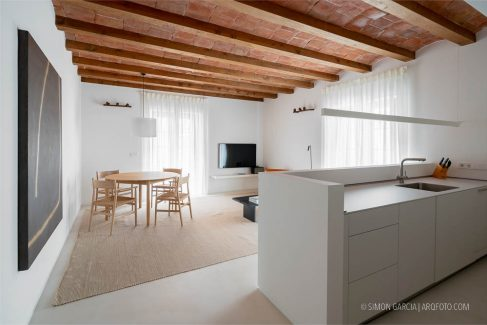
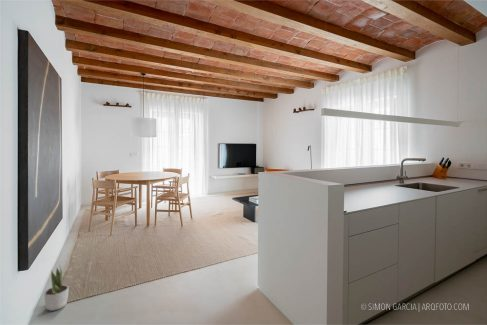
+ potted plant [43,263,70,312]
